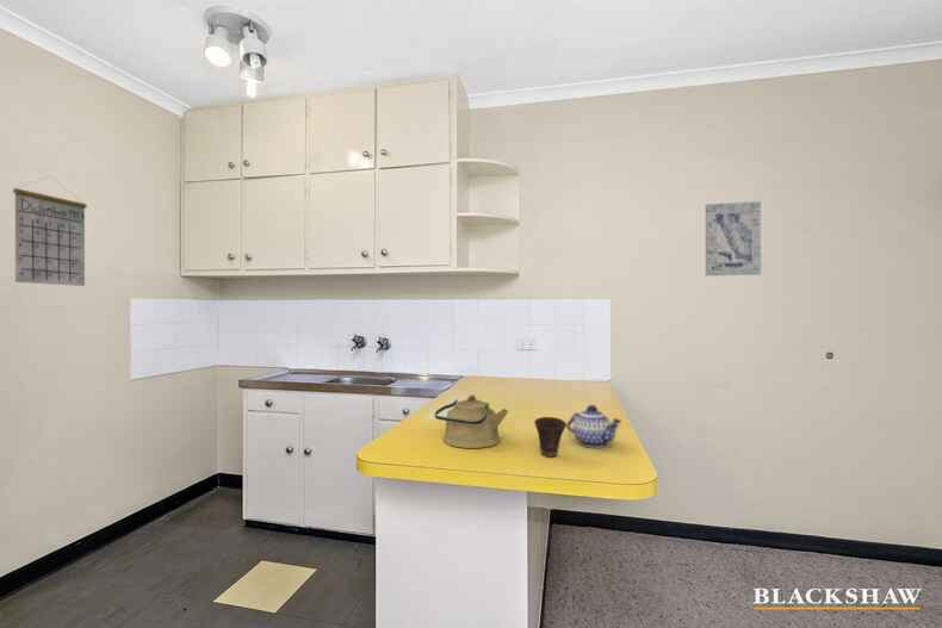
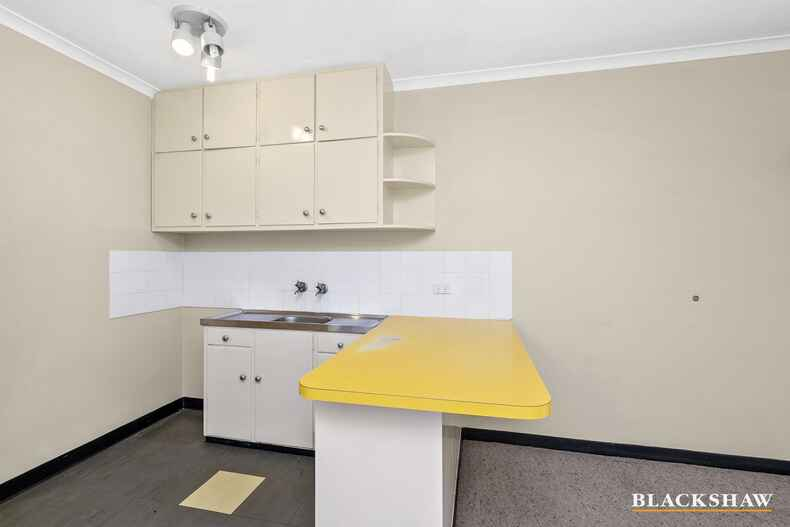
- calendar [12,175,88,287]
- teapot [565,404,624,449]
- wall art [705,200,762,276]
- cup [533,416,566,458]
- kettle [433,394,509,449]
